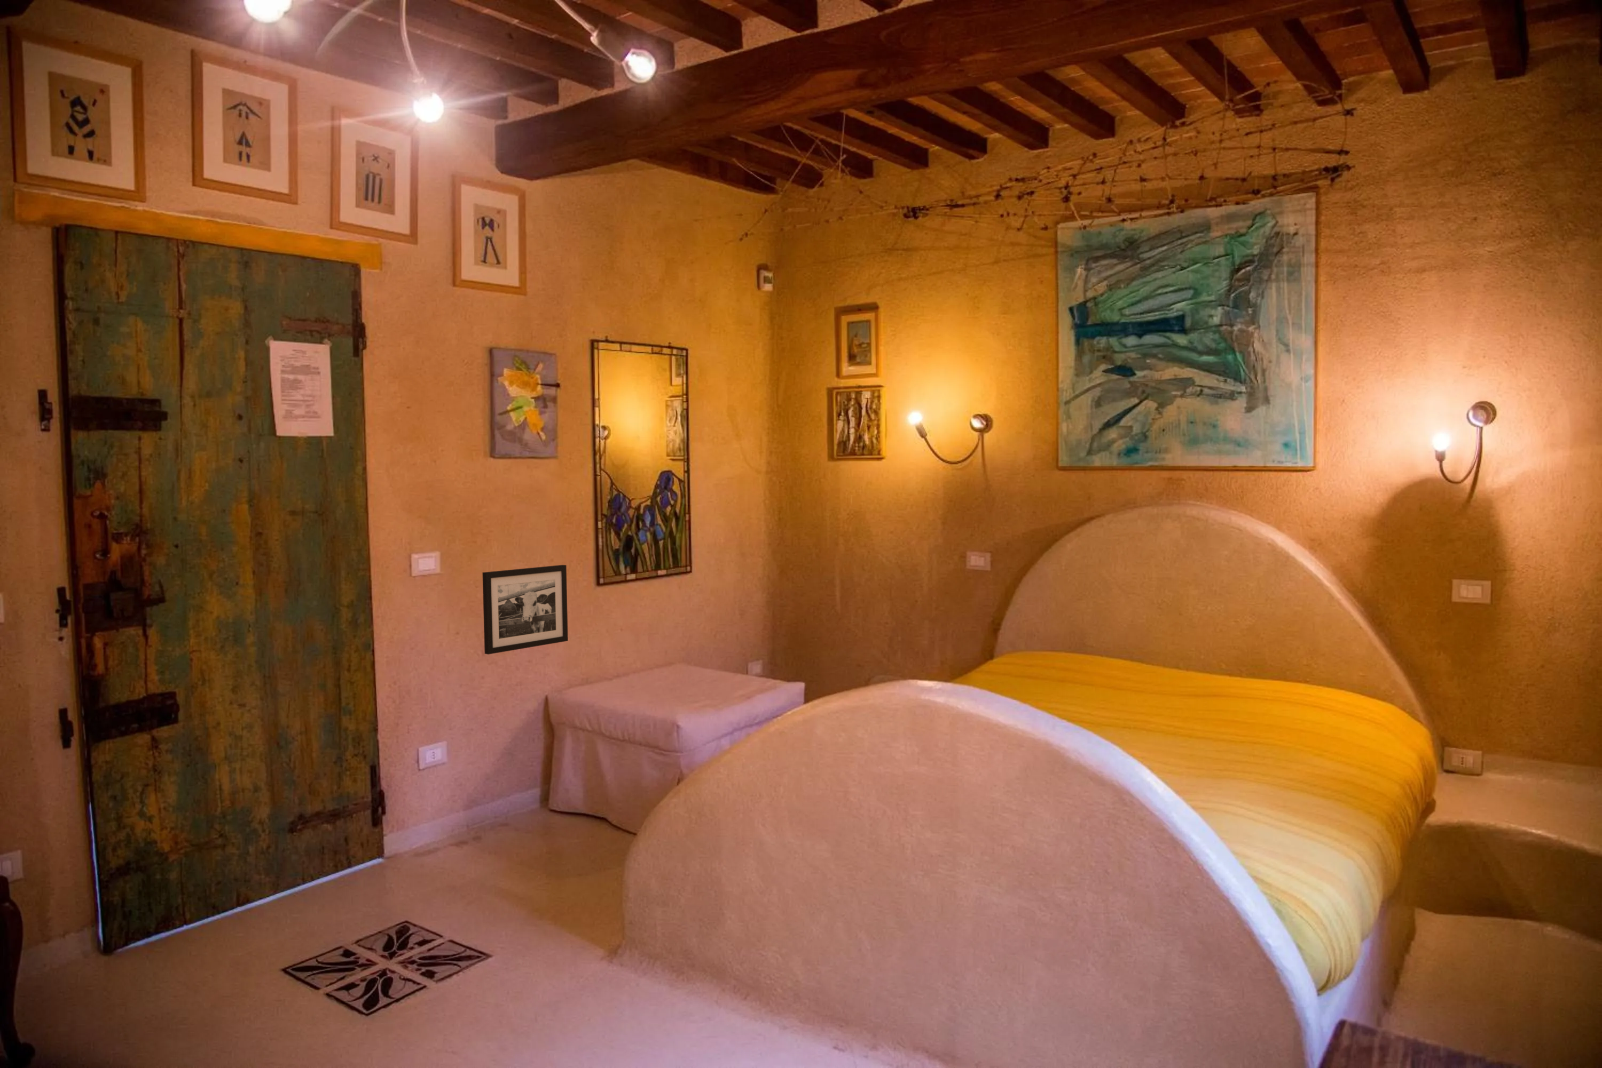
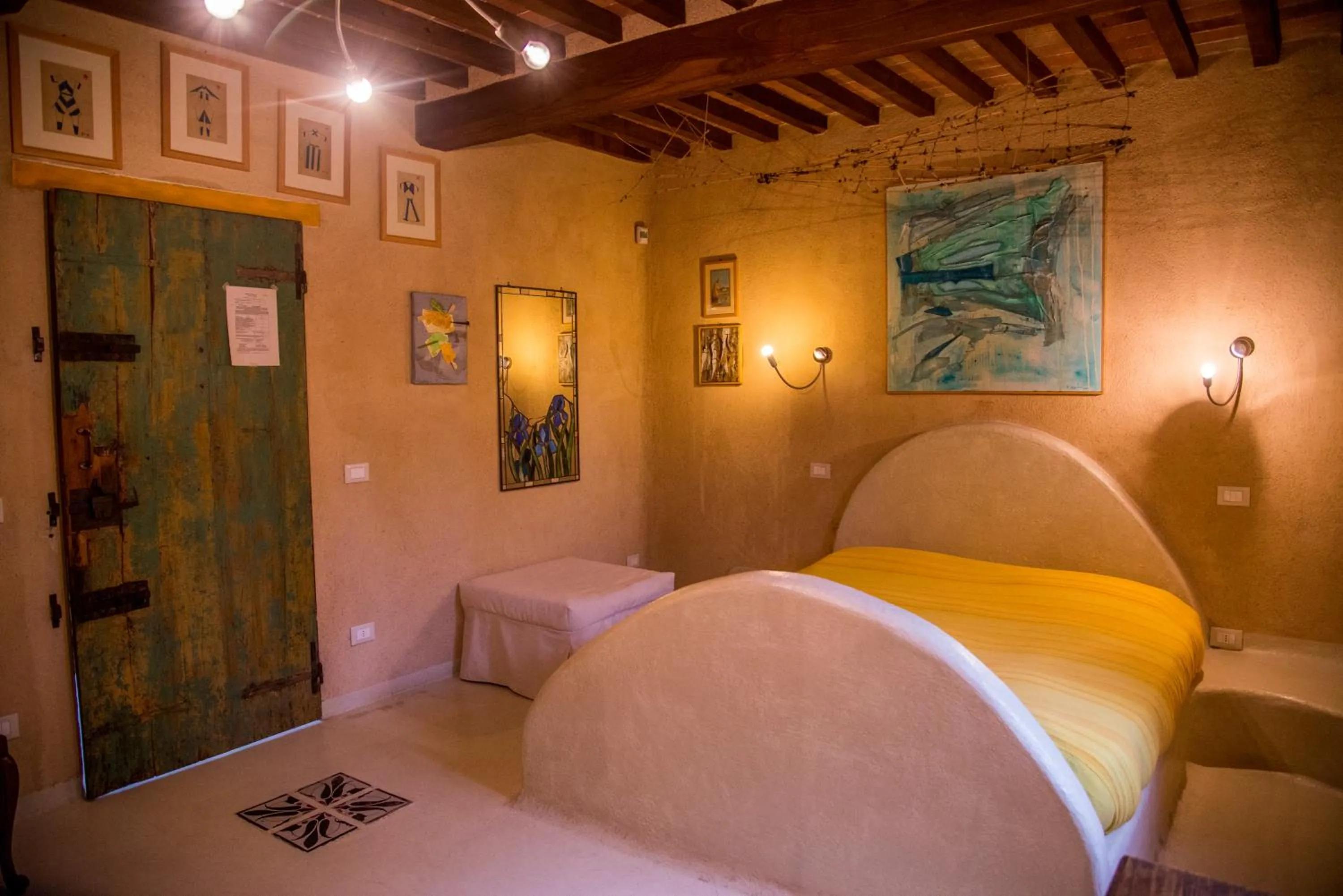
- picture frame [482,565,569,656]
